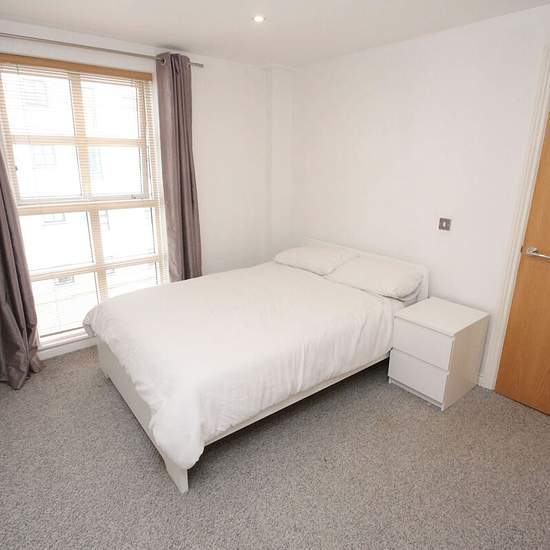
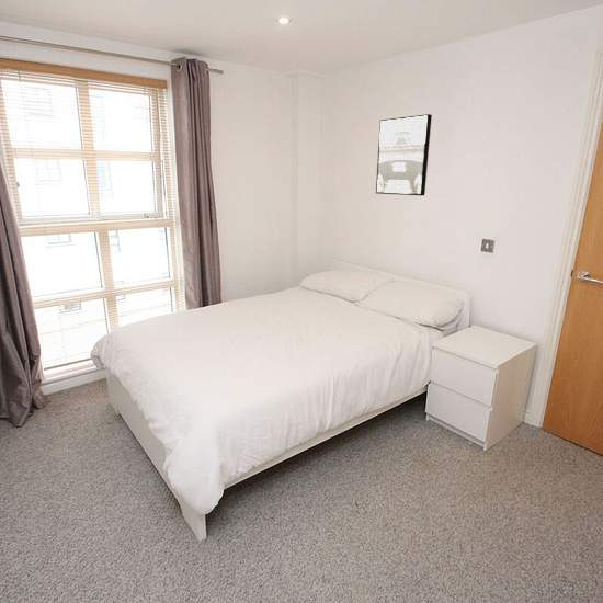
+ wall art [375,113,433,196]
